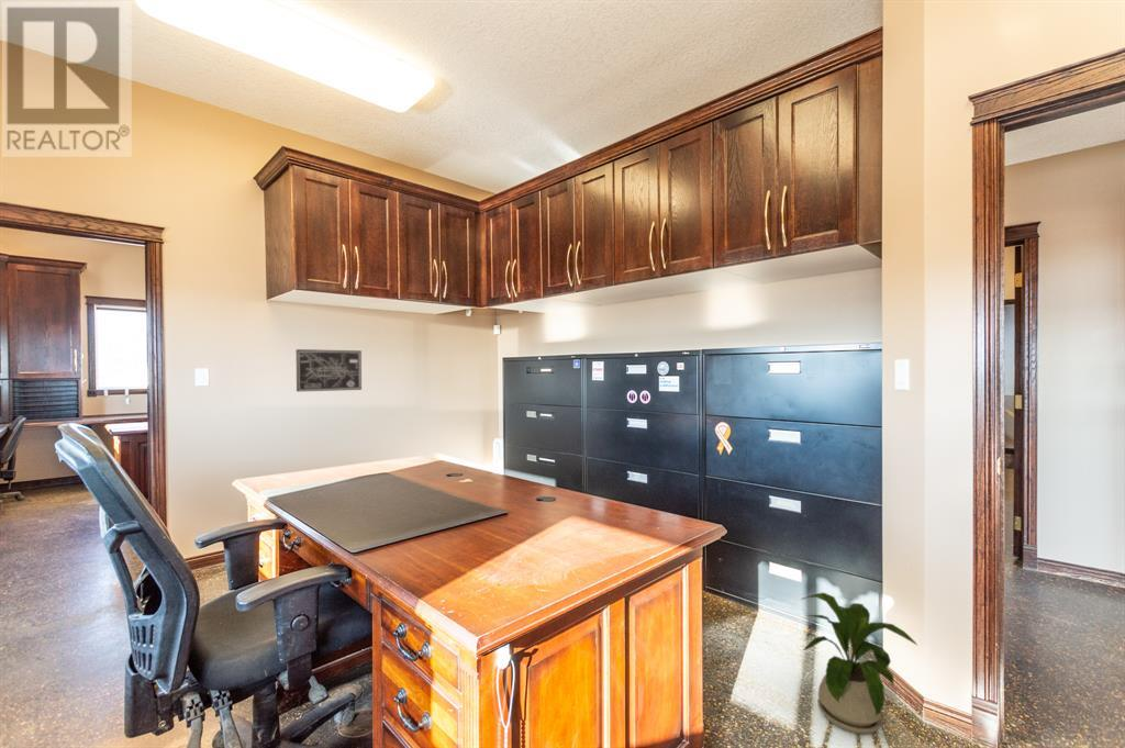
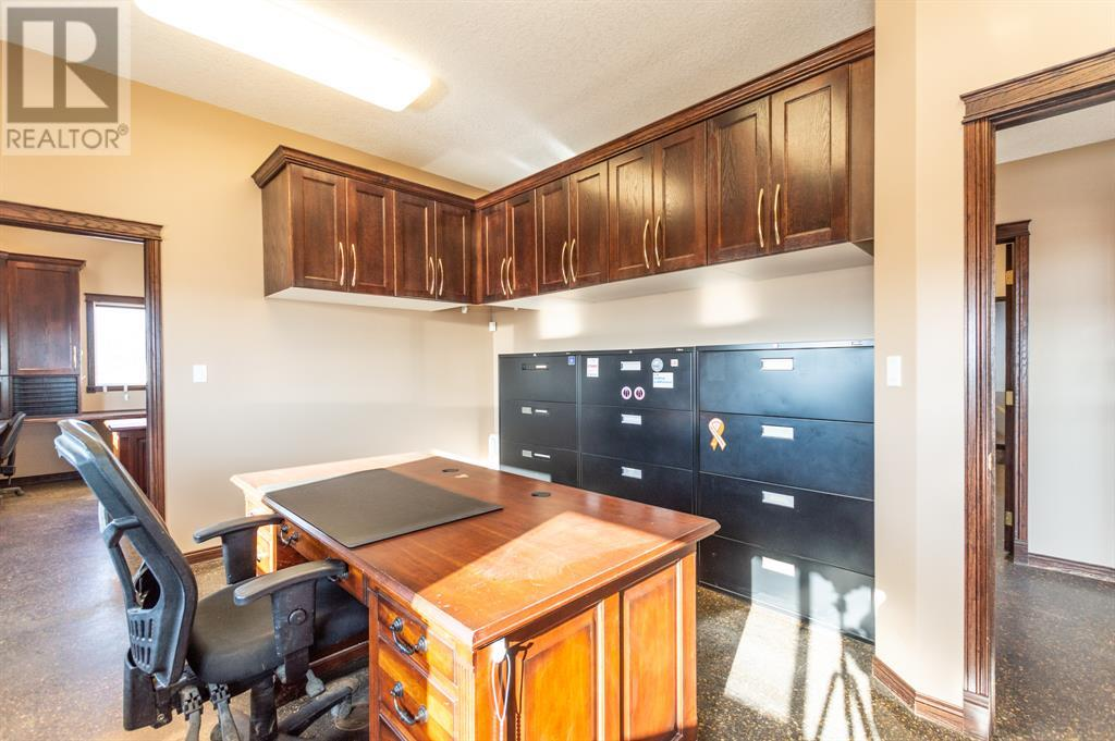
- wall art [296,348,363,393]
- house plant [800,591,918,735]
